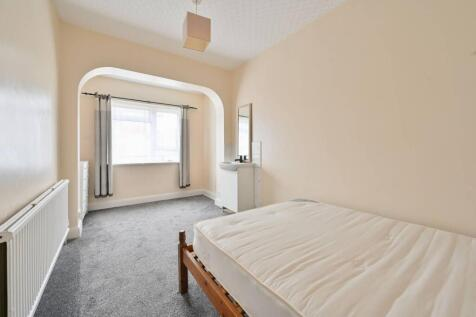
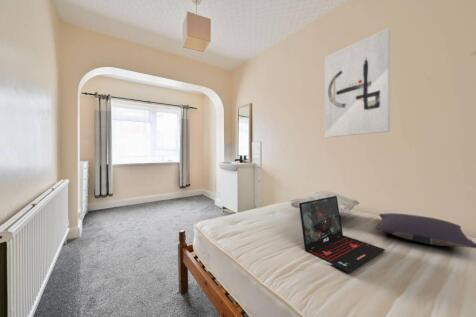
+ wall art [324,27,391,138]
+ pillow [374,212,476,249]
+ laptop [299,196,386,274]
+ decorative pillow [289,190,360,217]
